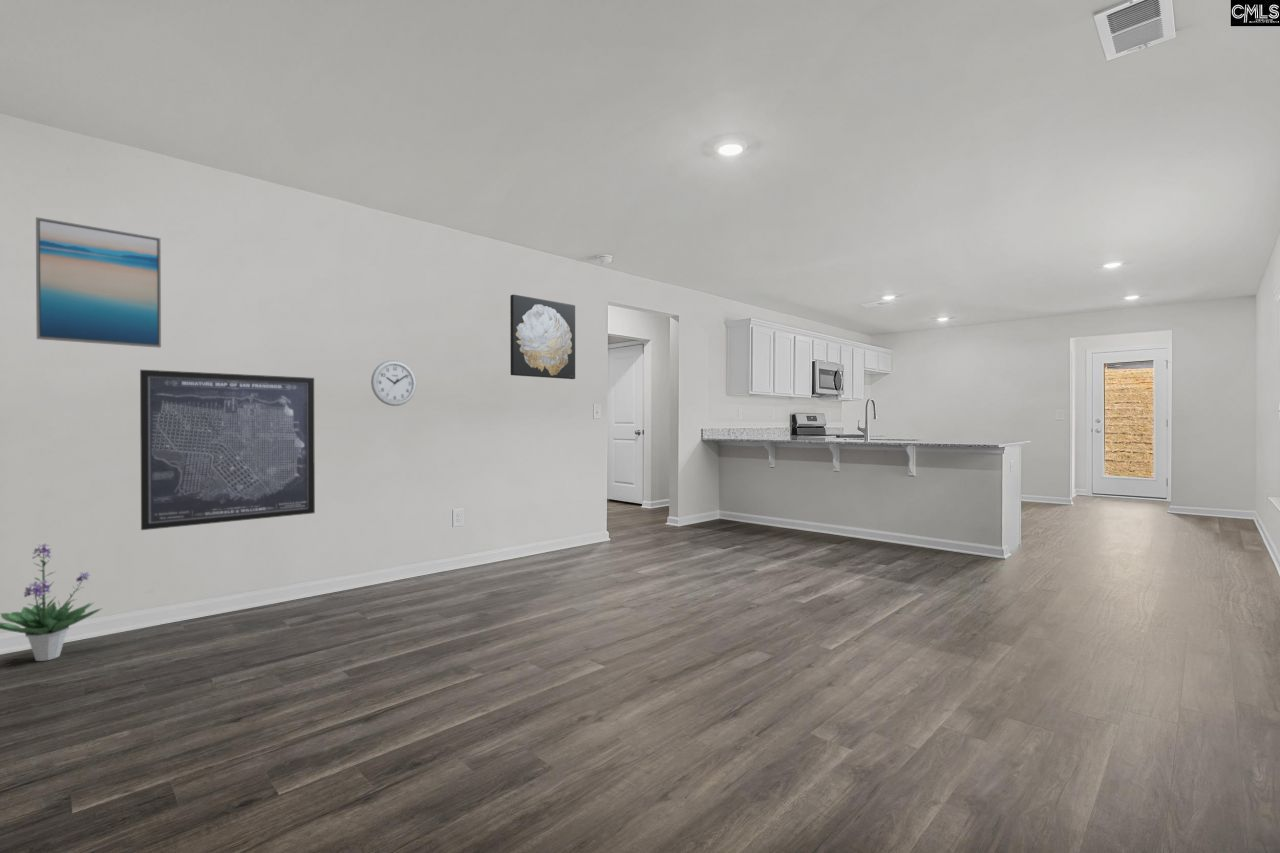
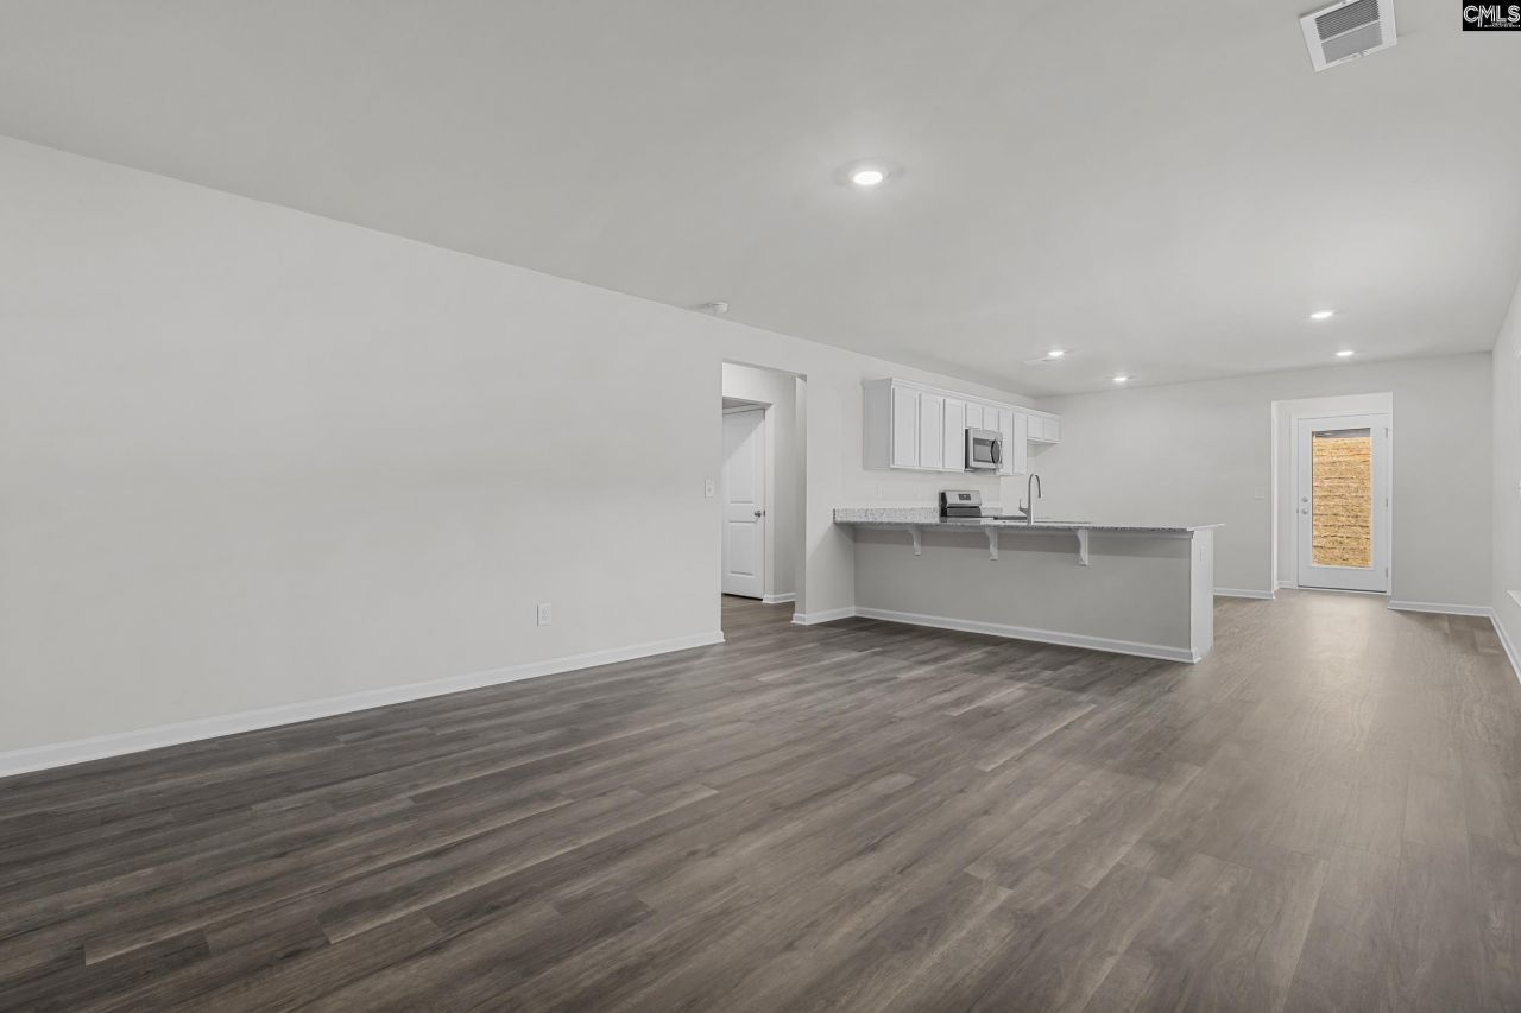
- wall clock [370,359,417,407]
- wall art [139,369,316,531]
- potted plant [0,542,103,662]
- wall art [35,216,162,349]
- wall art [509,294,576,380]
